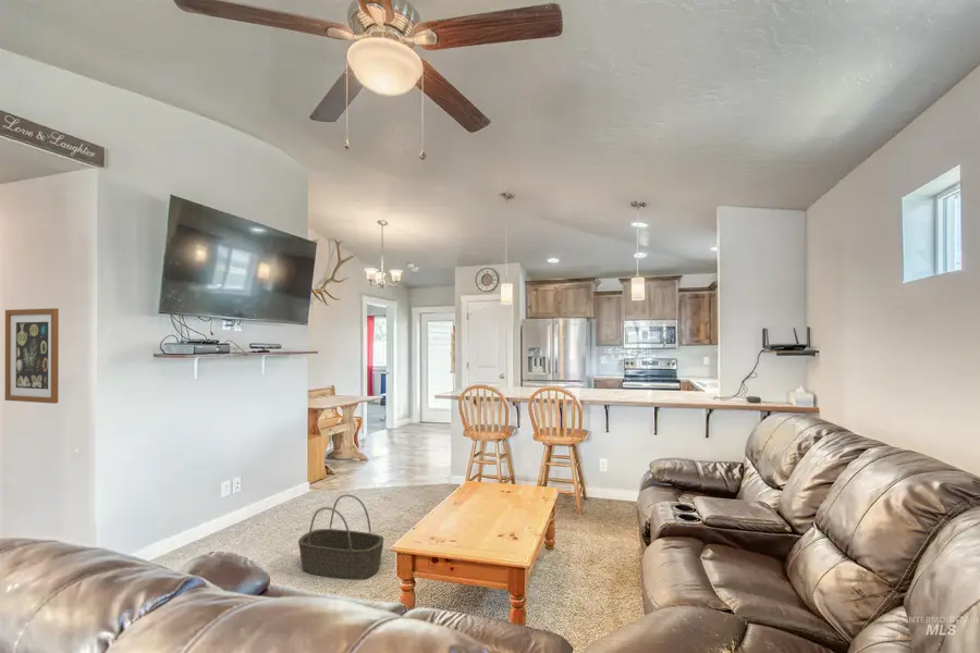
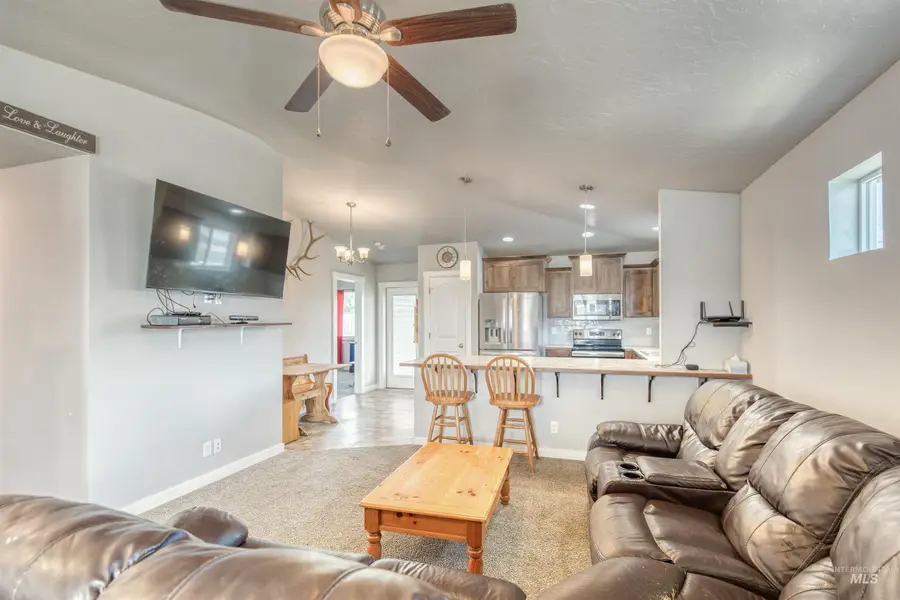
- basket [297,493,384,581]
- wall art [4,307,60,405]
